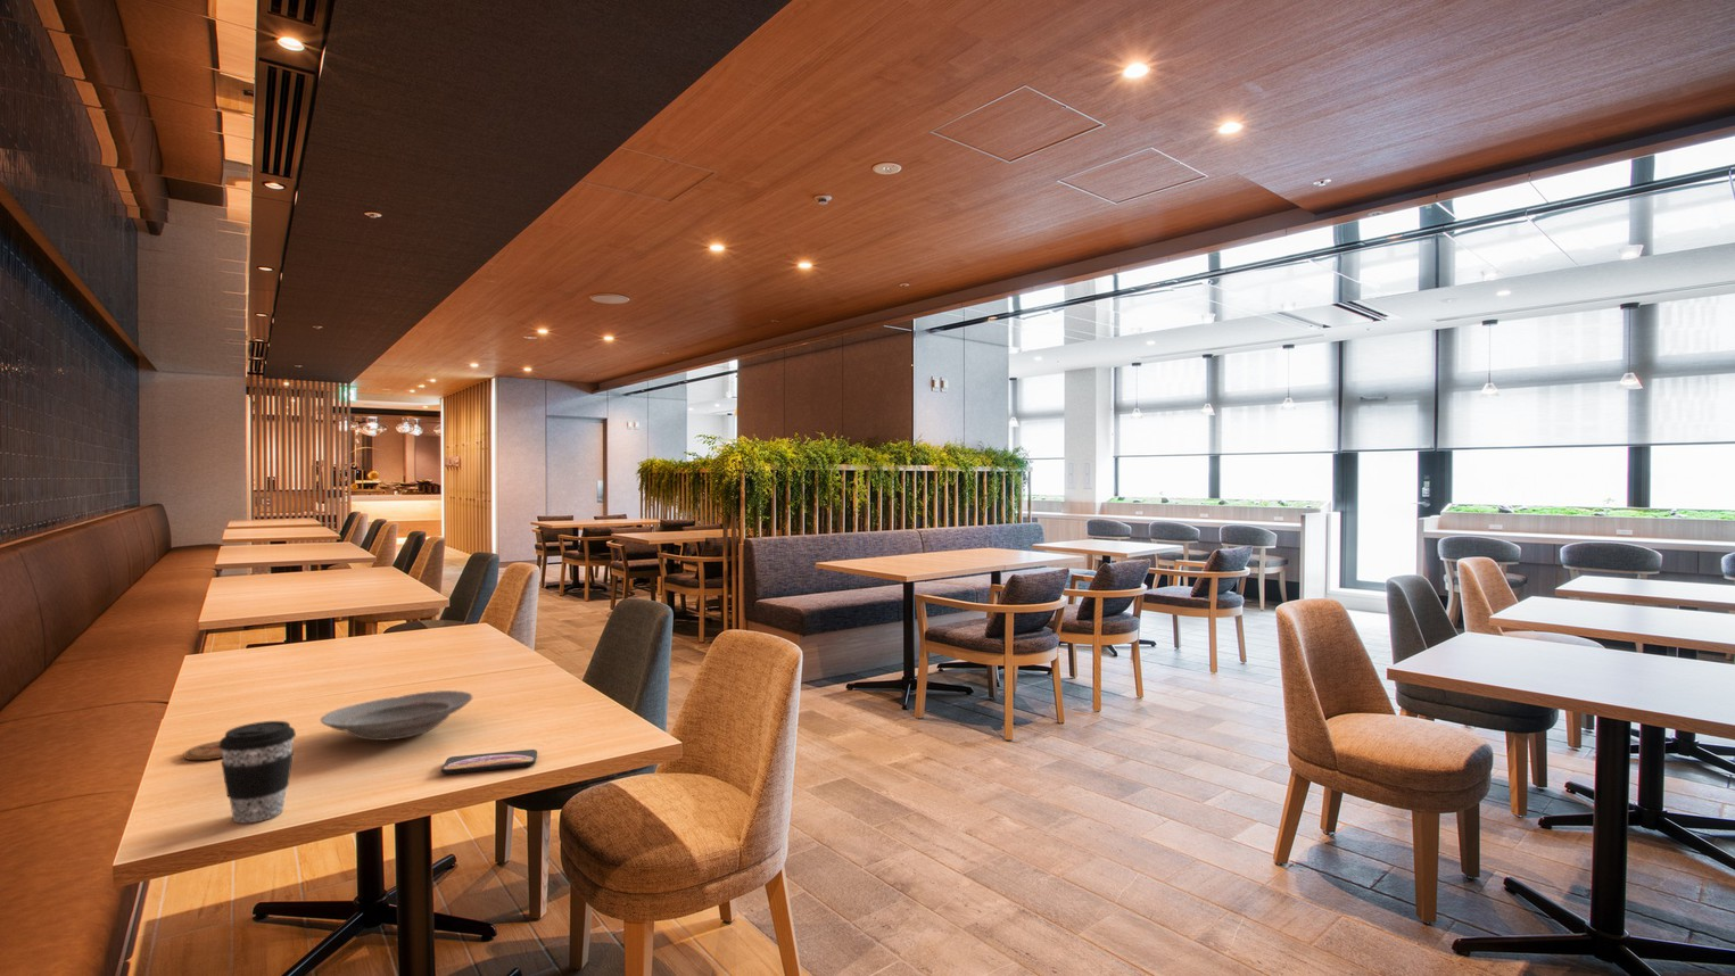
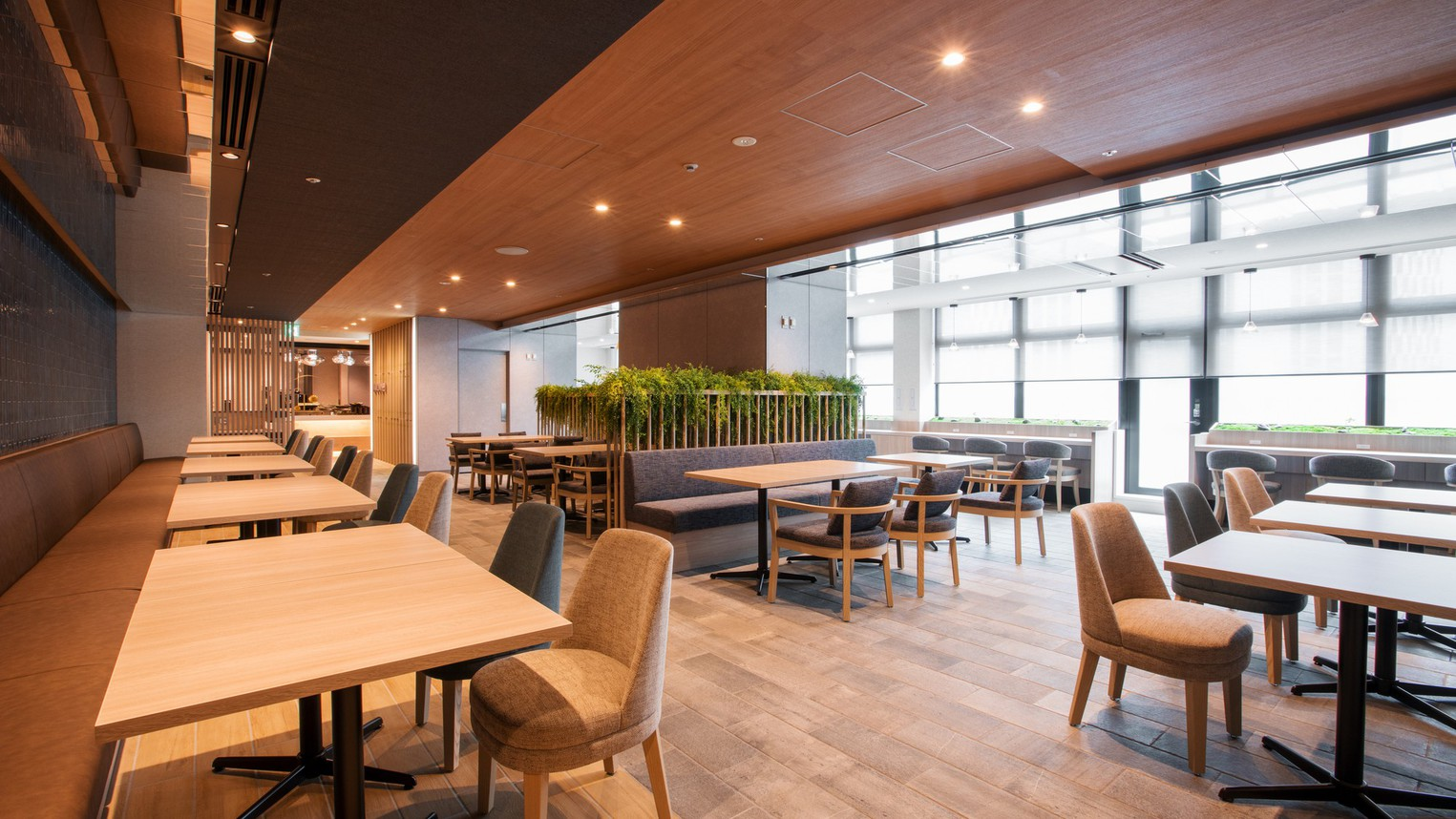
- plate [319,689,473,741]
- smartphone [440,748,539,775]
- coffee cup [218,720,297,823]
- coaster [184,739,223,761]
